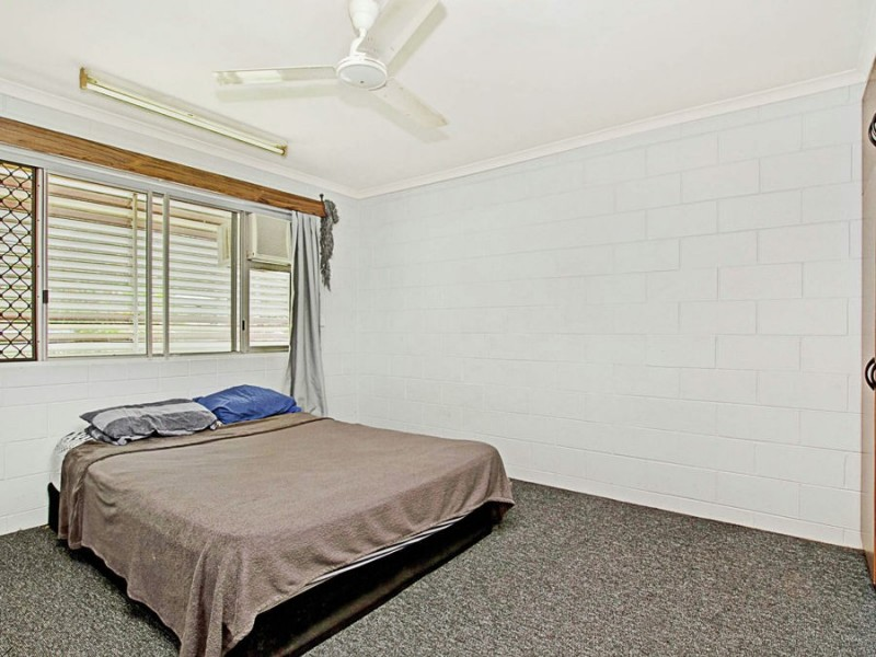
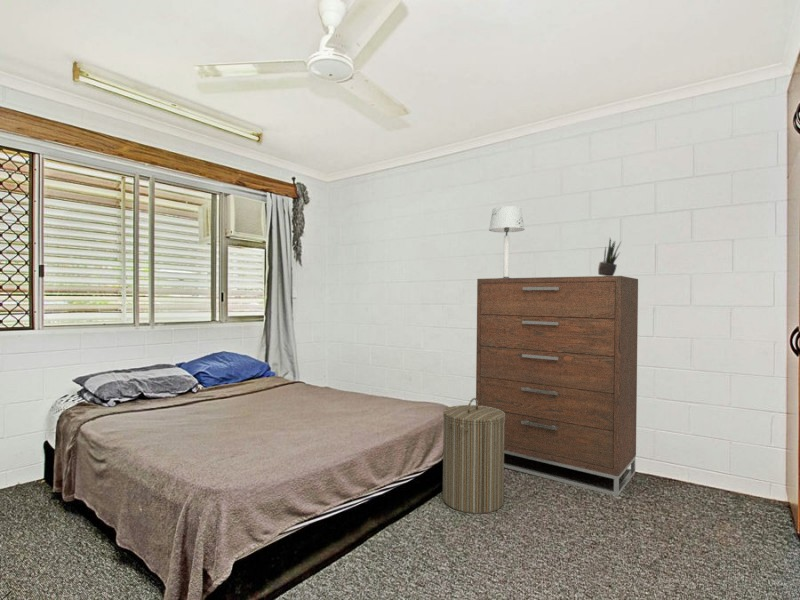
+ table lamp [488,206,526,278]
+ laundry hamper [442,397,505,515]
+ potted plant [597,238,622,276]
+ dresser [475,275,639,497]
